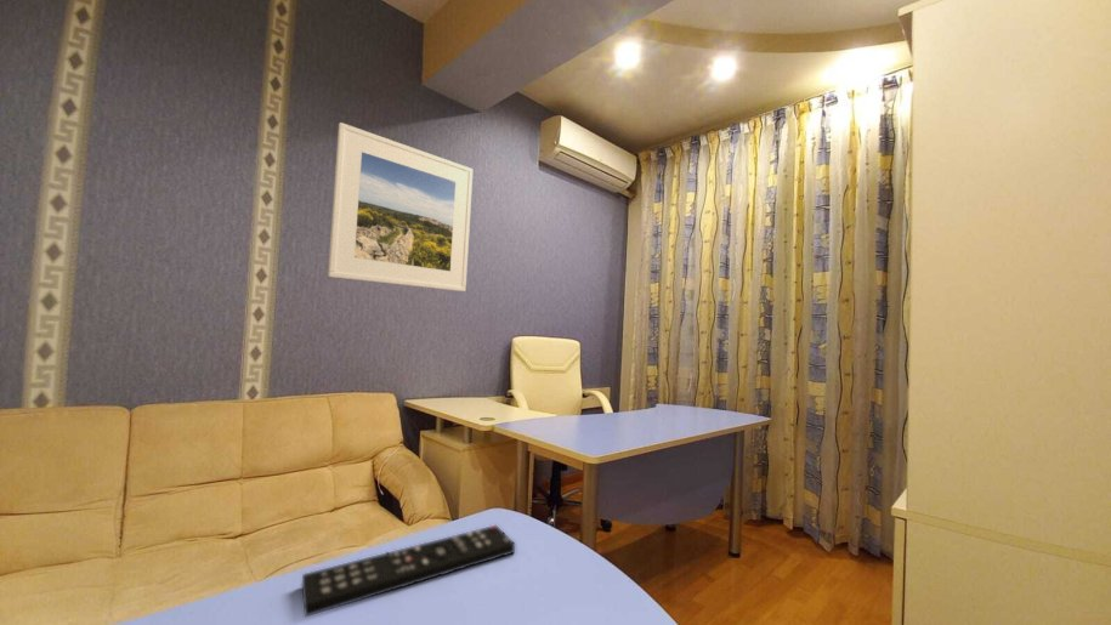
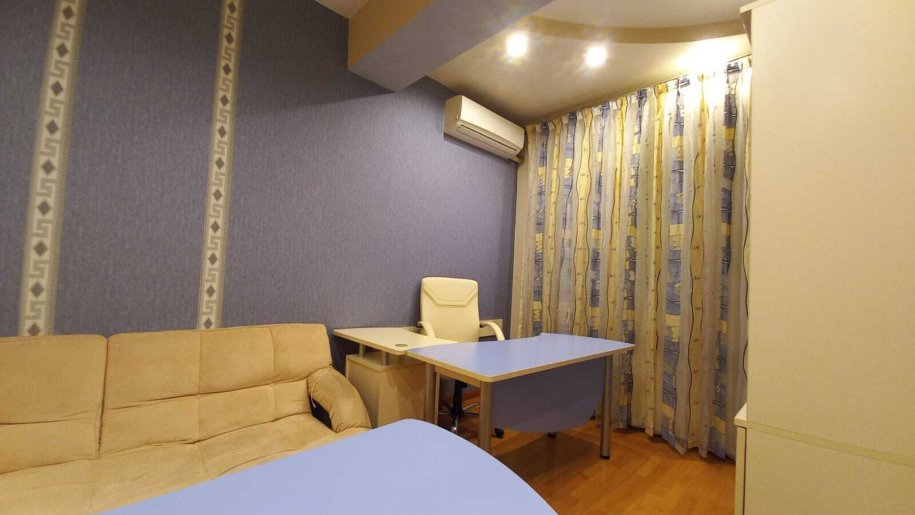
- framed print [327,121,474,292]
- remote control [301,524,516,618]
